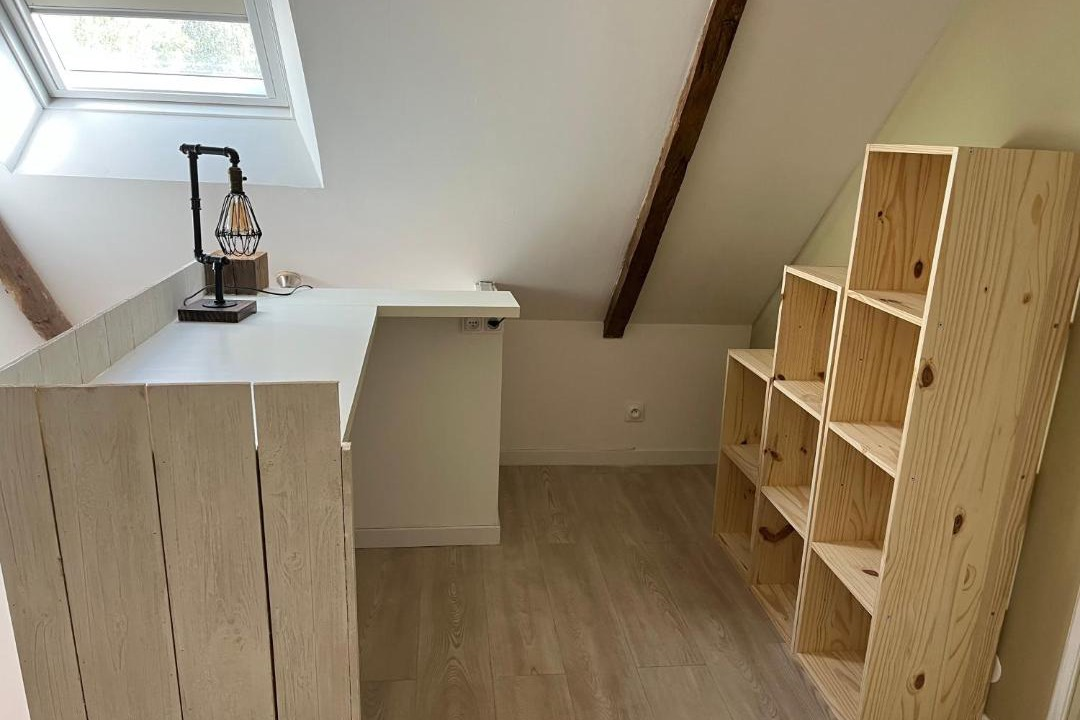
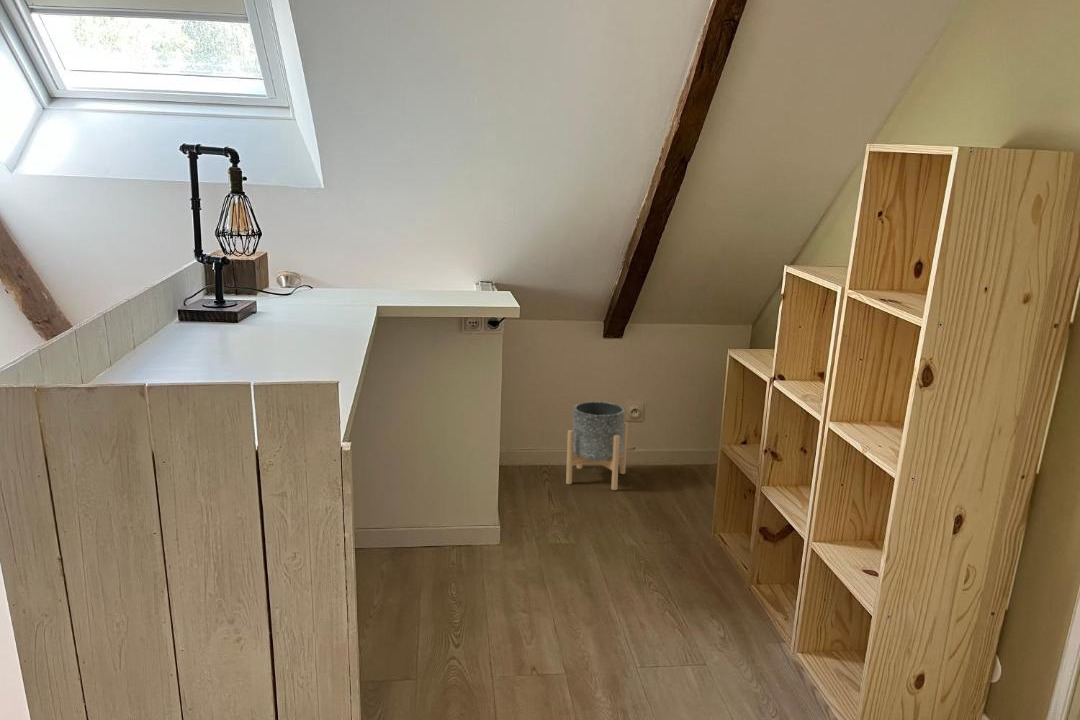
+ planter [565,401,629,491]
